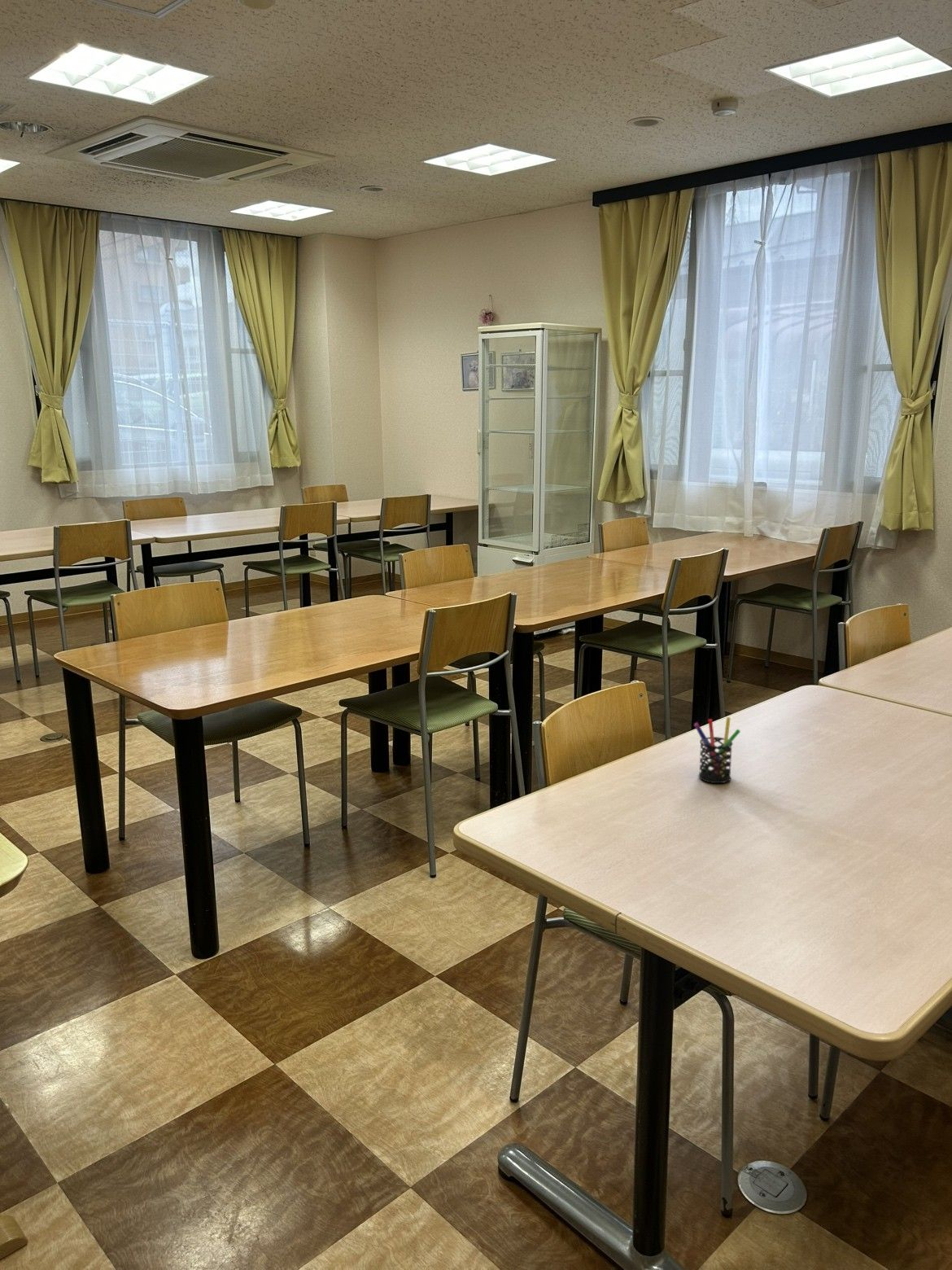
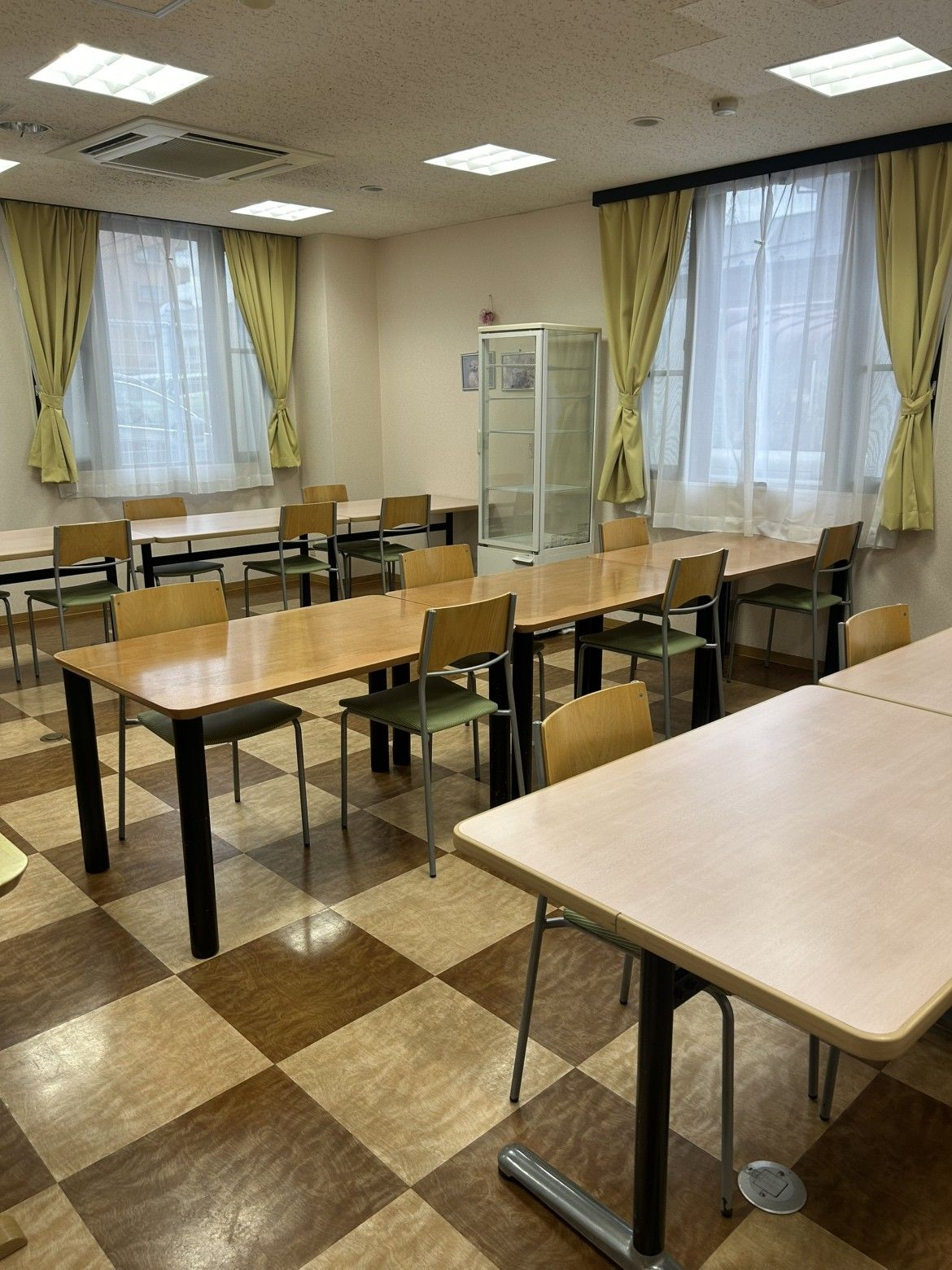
- pen holder [693,716,741,784]
